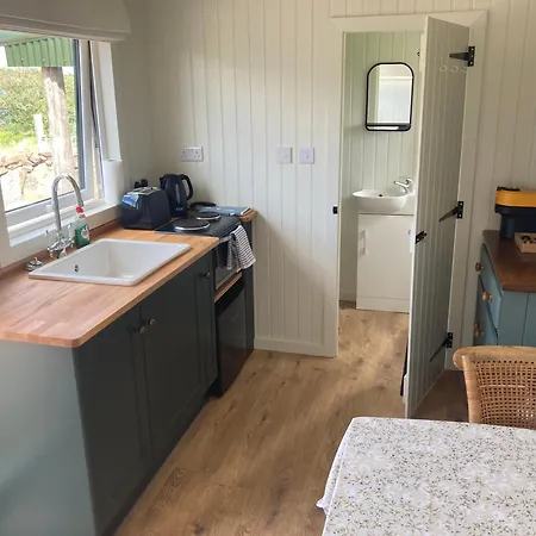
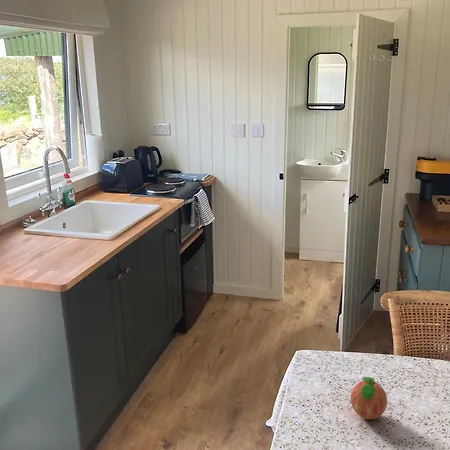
+ fruit [350,376,388,421]
